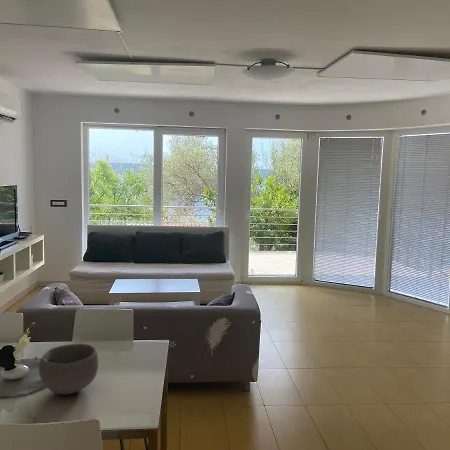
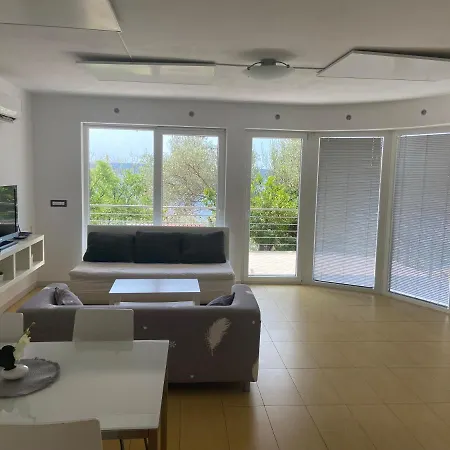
- bowl [38,343,99,395]
